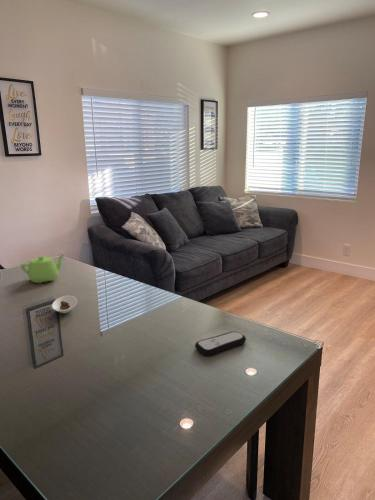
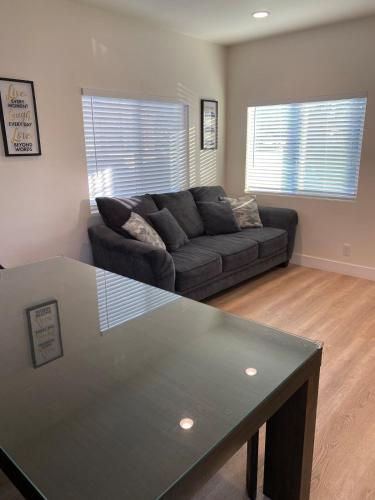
- remote control [194,331,247,357]
- saucer [51,295,78,314]
- teapot [19,253,66,284]
